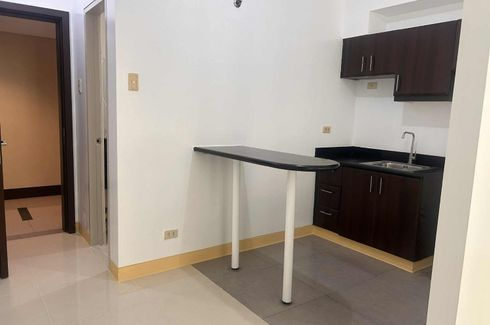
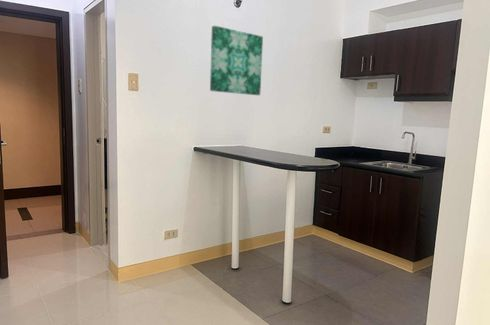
+ wall art [209,25,264,96]
